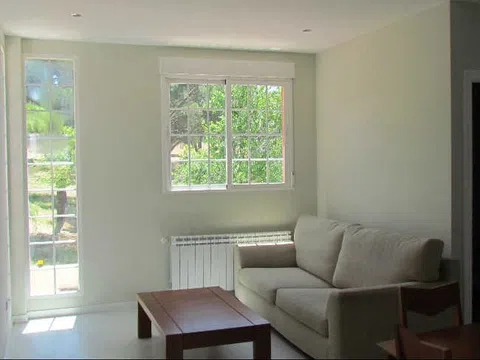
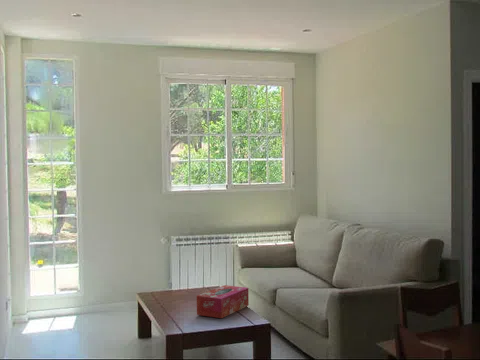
+ tissue box [196,284,250,319]
